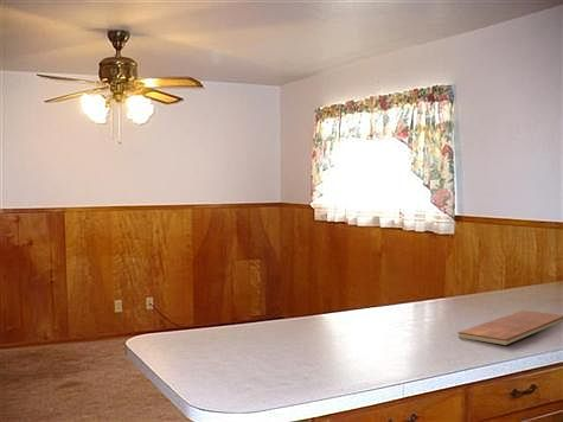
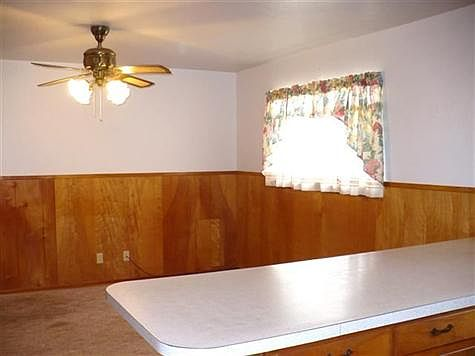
- chopping board [456,309,563,346]
